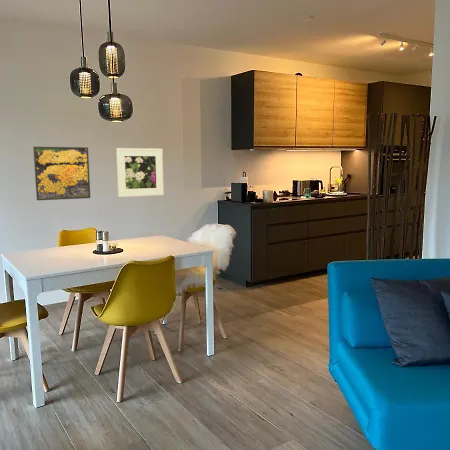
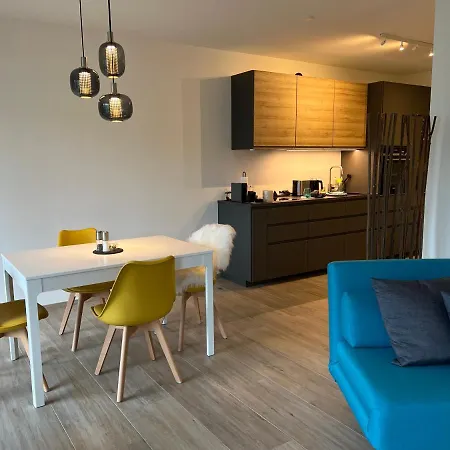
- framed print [32,146,91,201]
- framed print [115,147,164,198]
